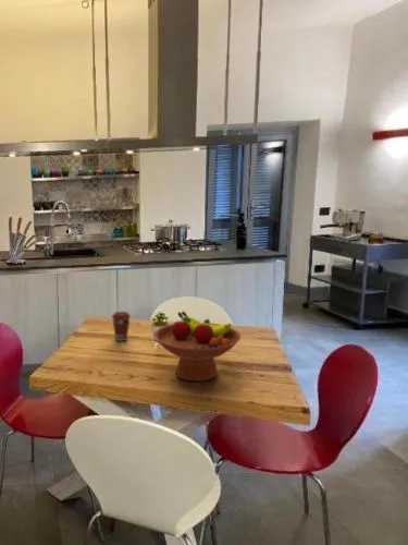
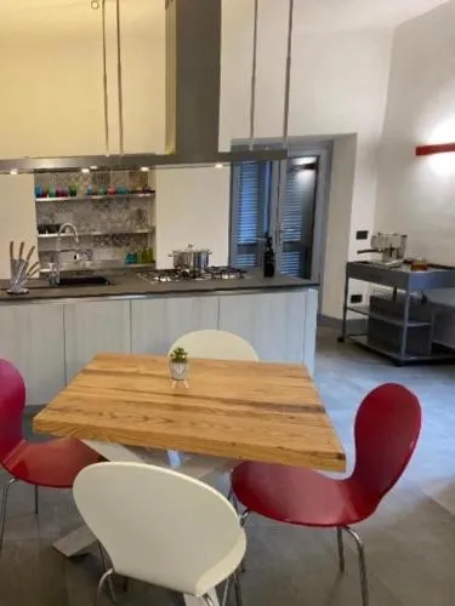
- coffee cup [111,311,132,342]
- fruit bowl [153,310,242,383]
